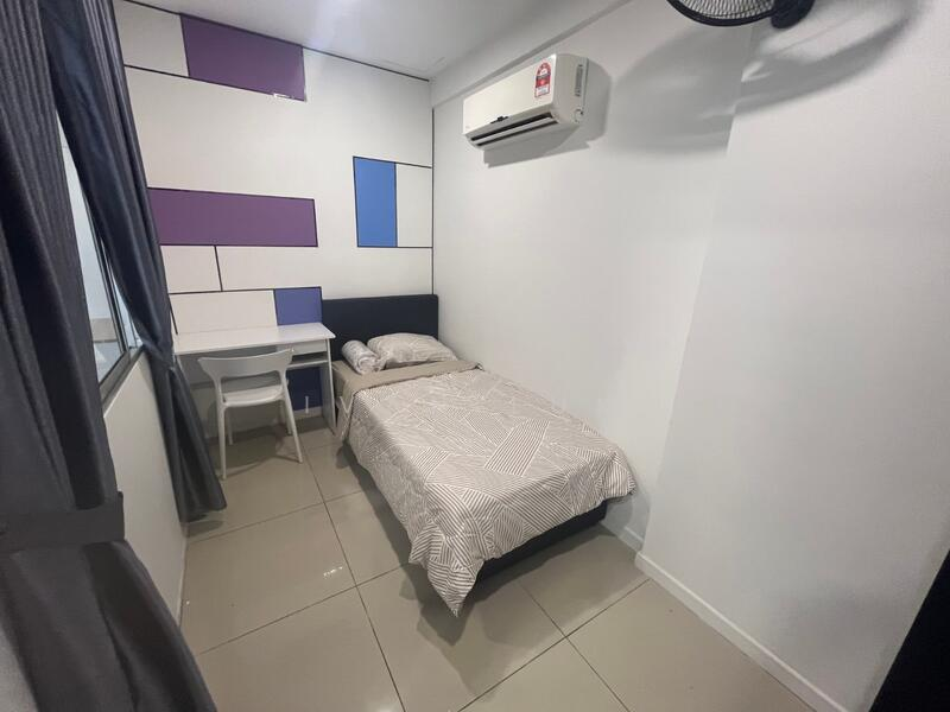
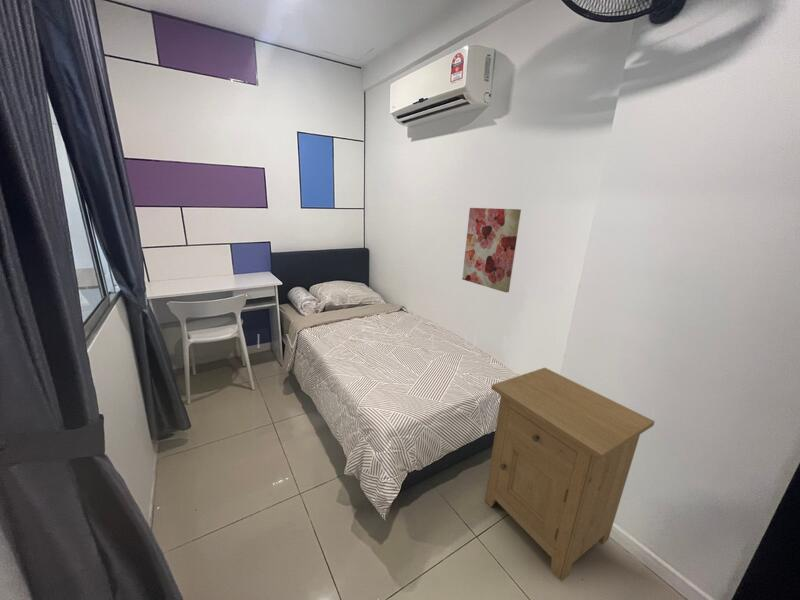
+ nightstand [484,367,656,582]
+ wall art [461,207,522,293]
